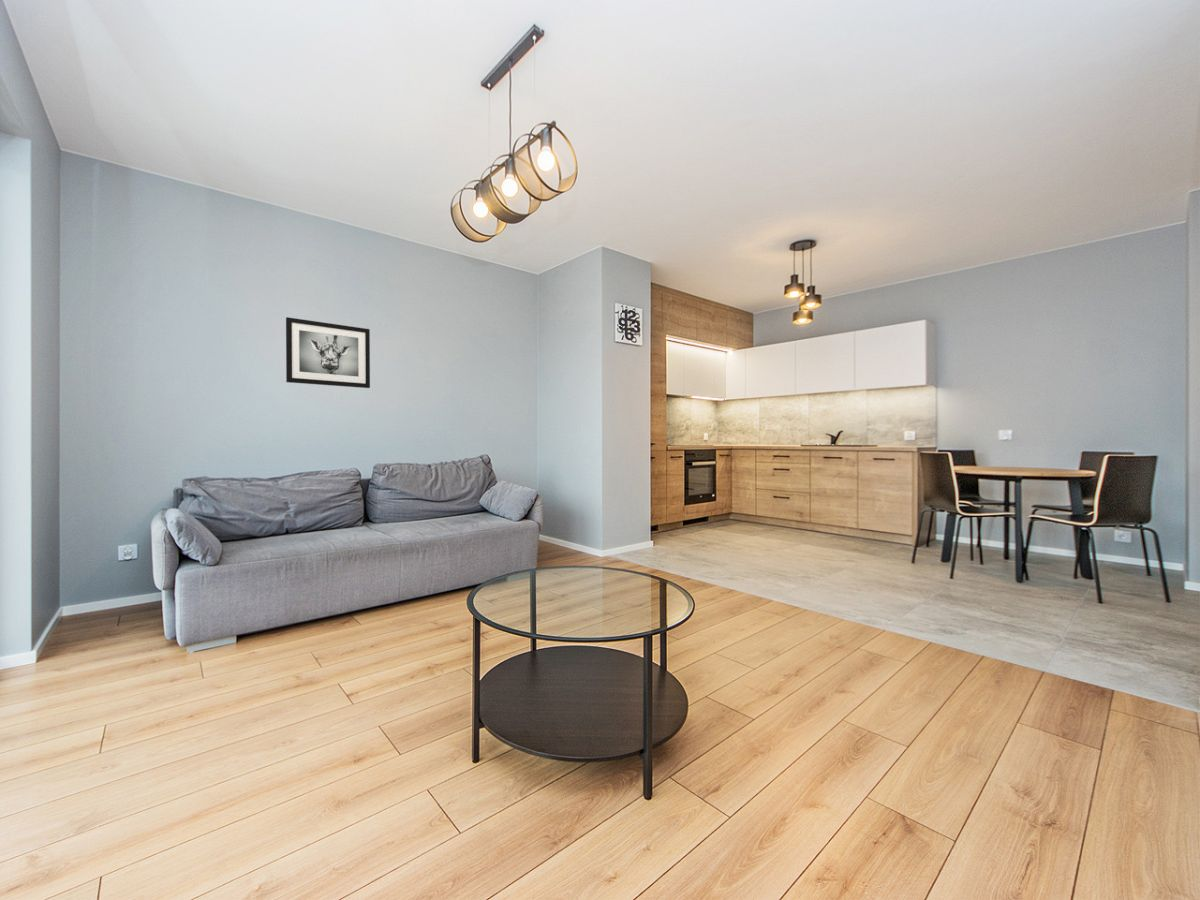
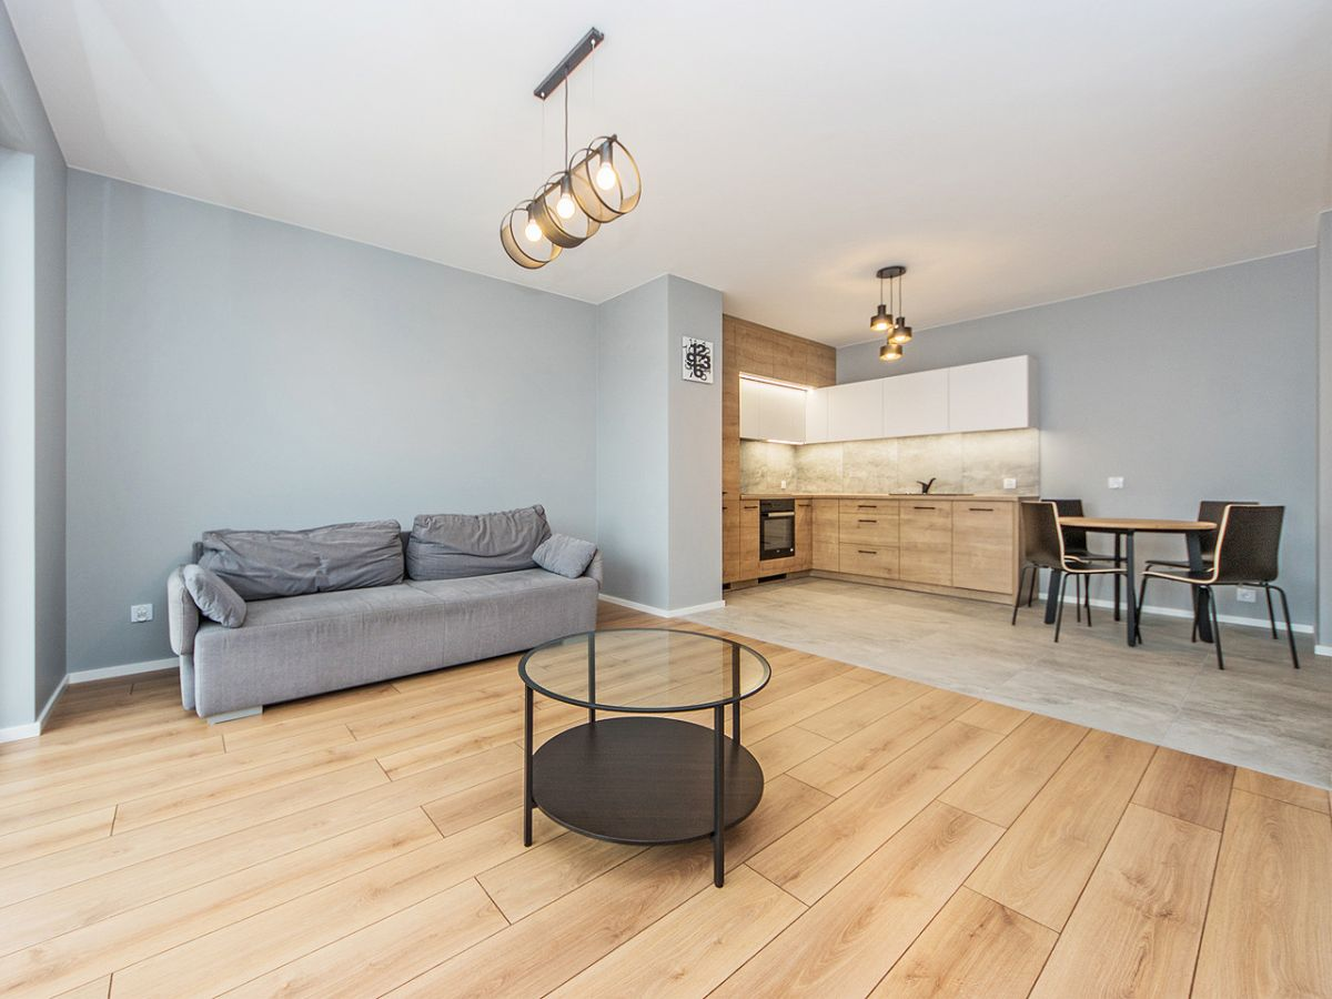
- wall art [285,316,371,389]
